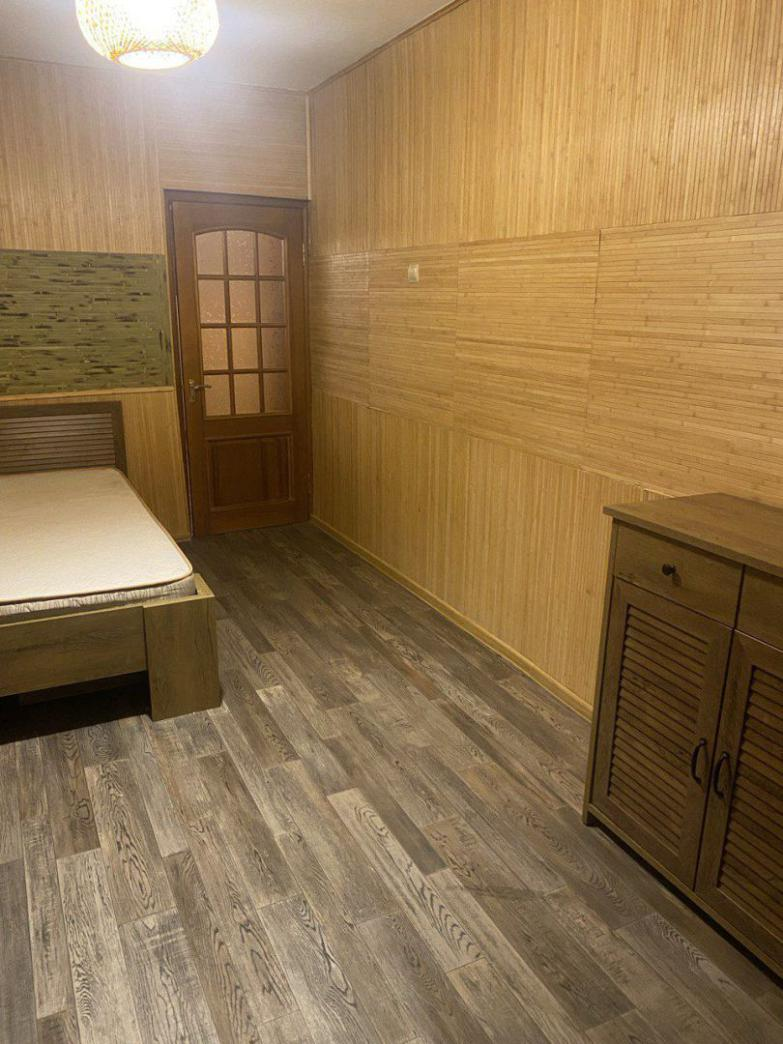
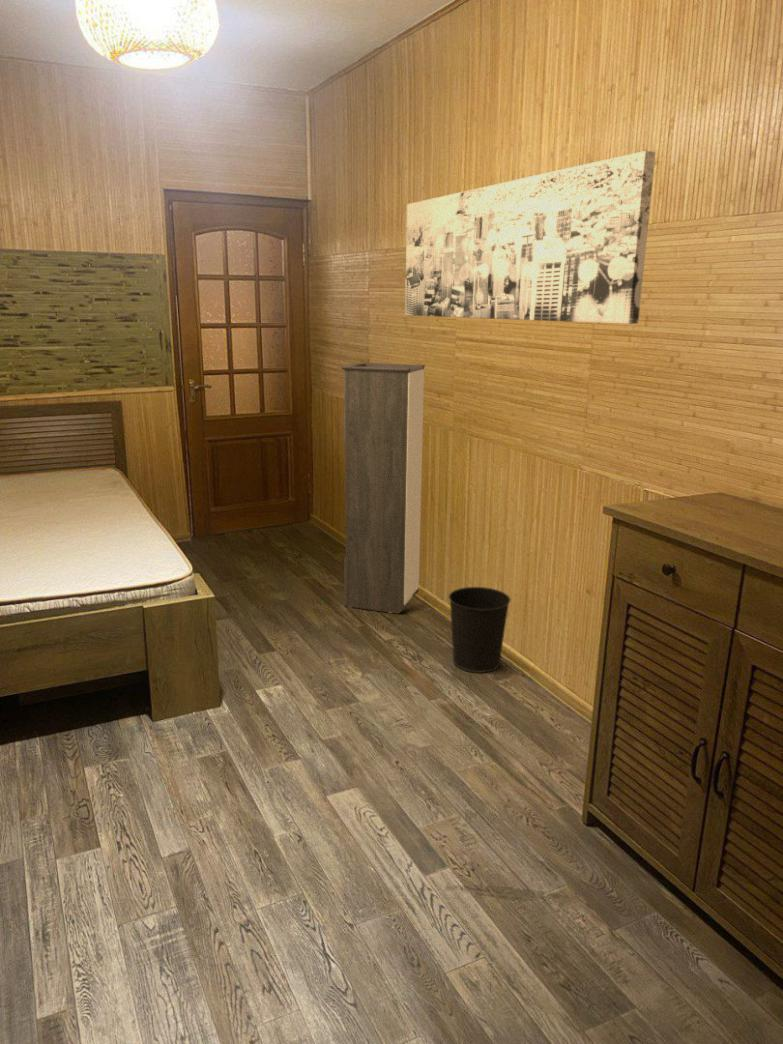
+ wall art [404,150,656,325]
+ wastebasket [448,586,512,674]
+ storage cabinet [339,362,426,615]
